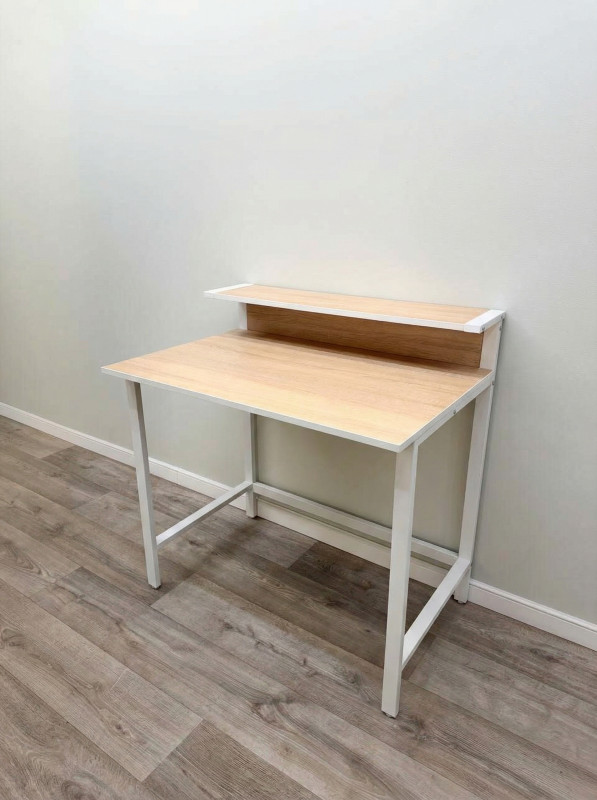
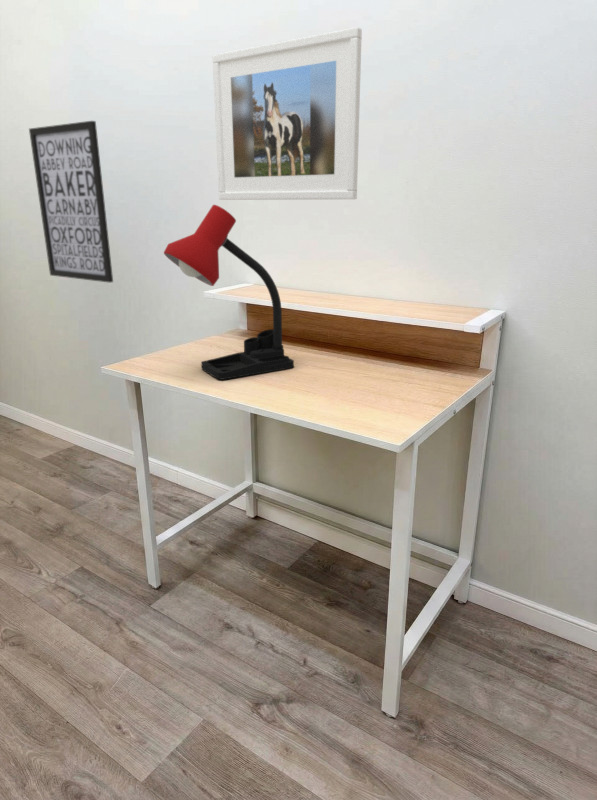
+ wall art [28,120,114,284]
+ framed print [212,26,363,201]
+ desk lamp [163,204,295,381]
